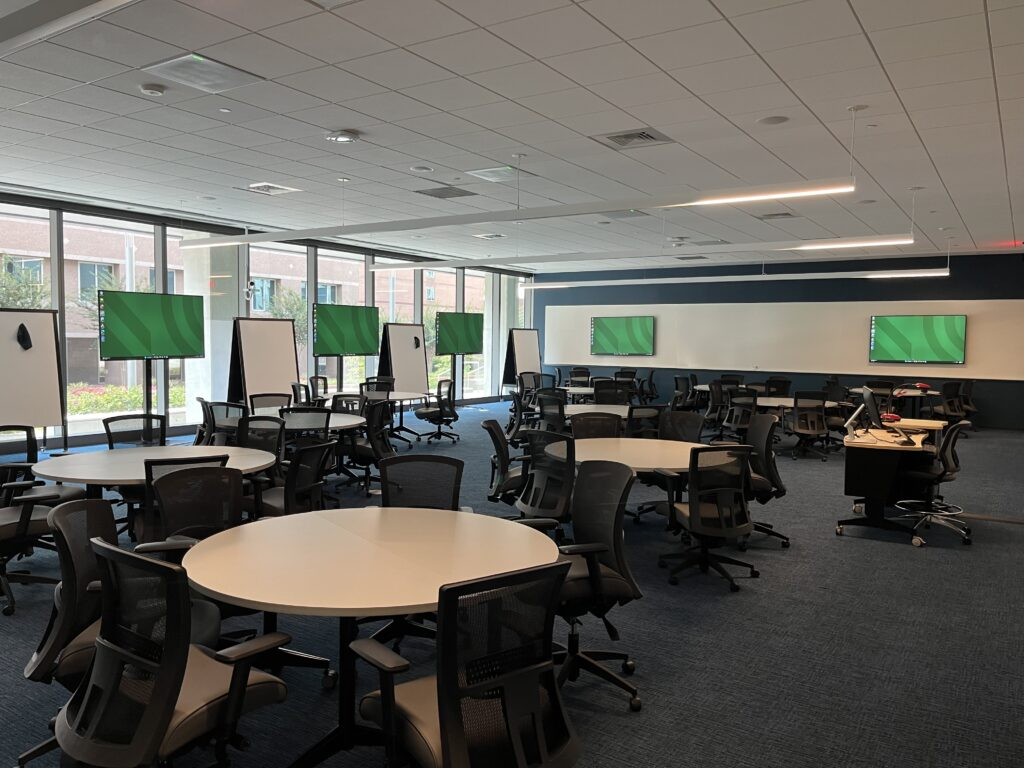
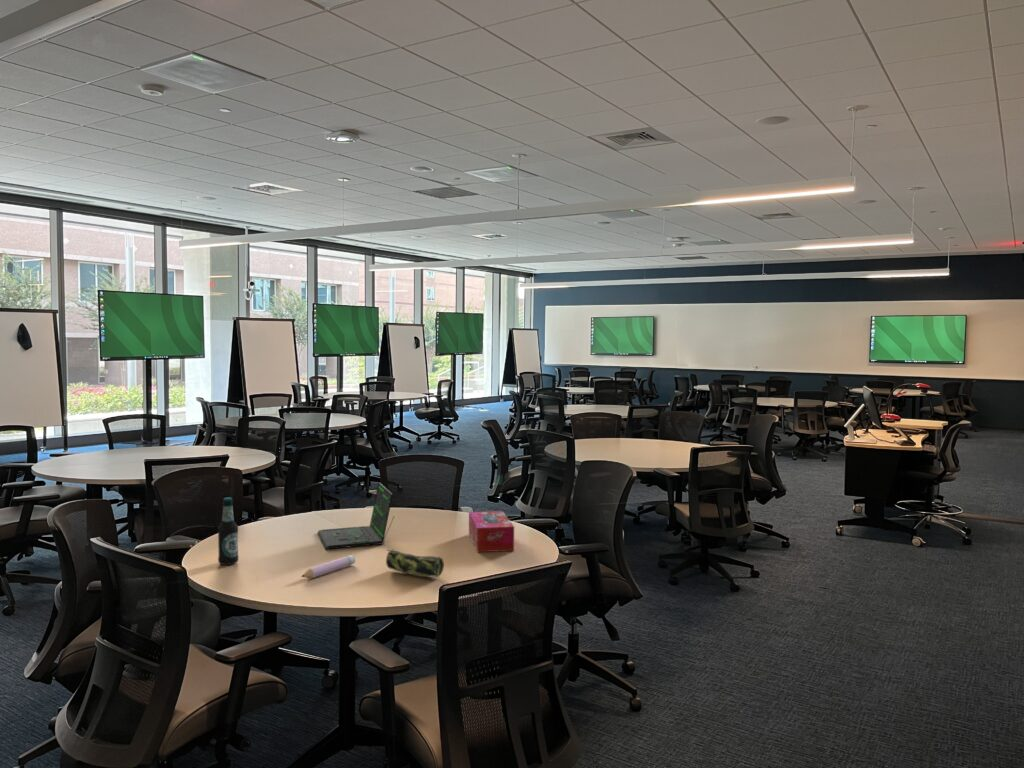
+ bottle [217,496,240,566]
+ pencil case [385,549,445,578]
+ laptop [316,481,396,551]
+ tissue box [468,510,515,553]
+ coloring material [300,554,356,579]
